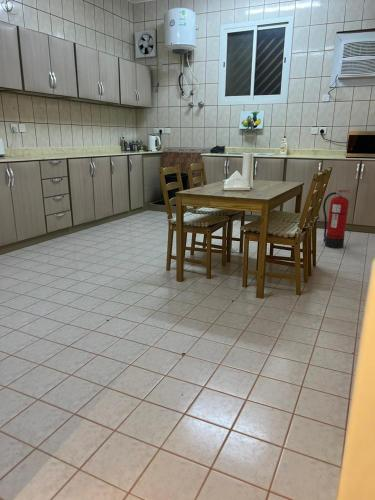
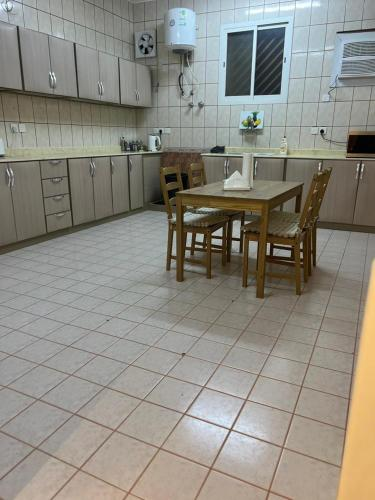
- fire extinguisher [322,189,353,249]
